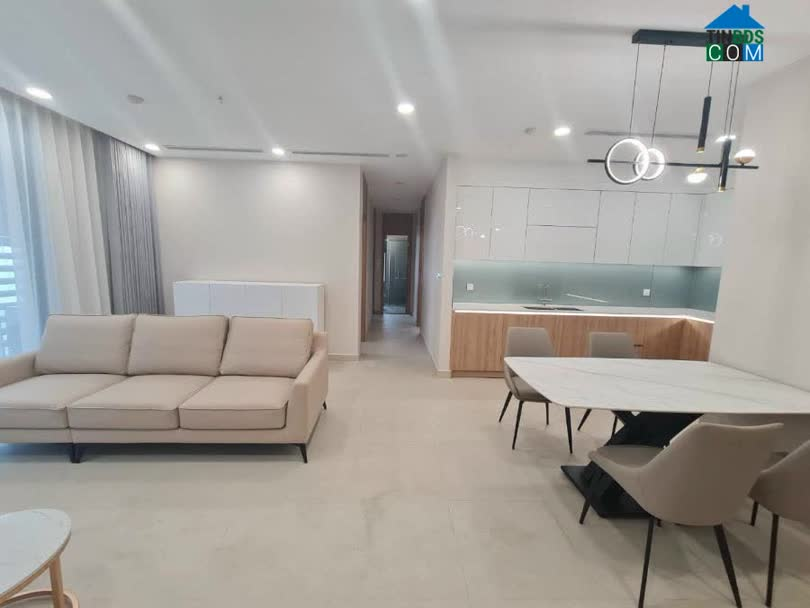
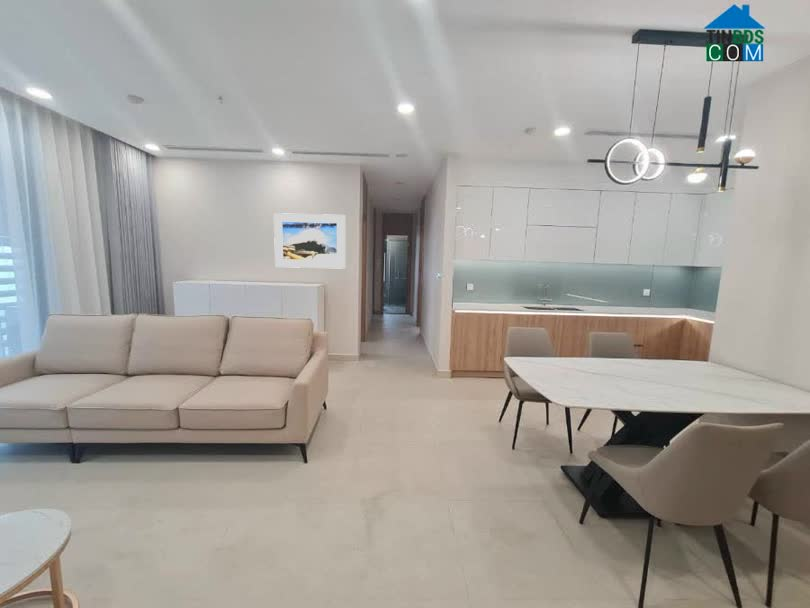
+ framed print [273,212,346,270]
